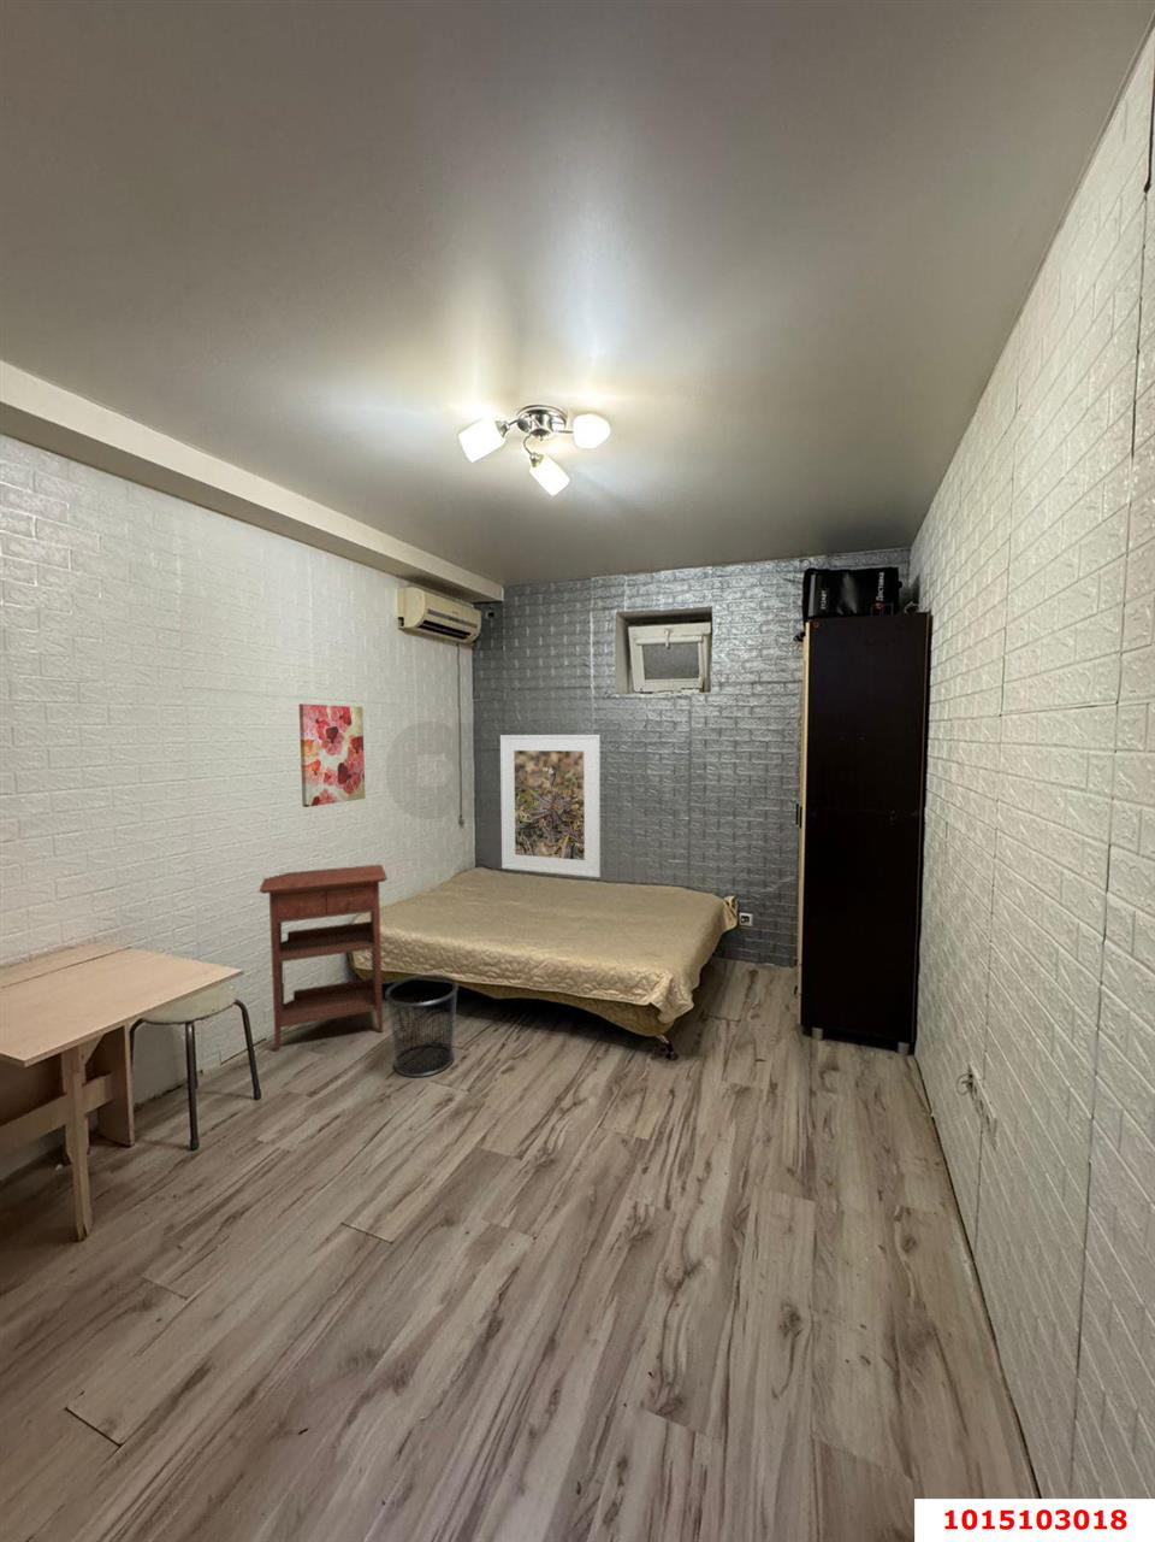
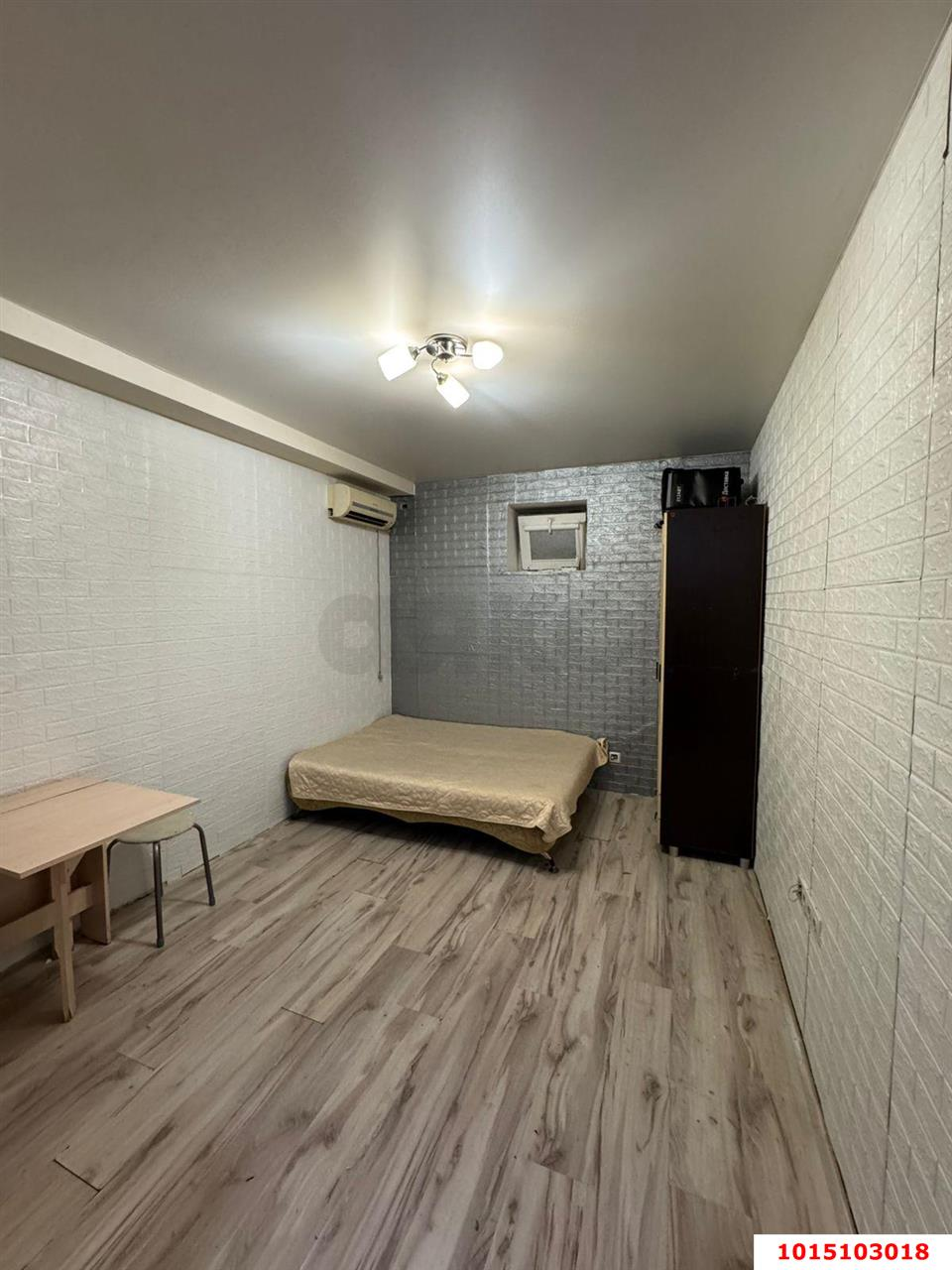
- wall art [298,702,365,809]
- waste bin [385,974,460,1078]
- nightstand [257,863,388,1053]
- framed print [500,733,602,878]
